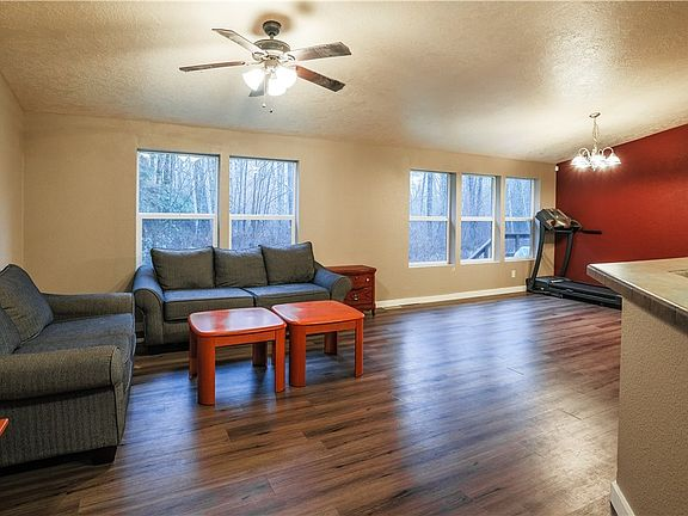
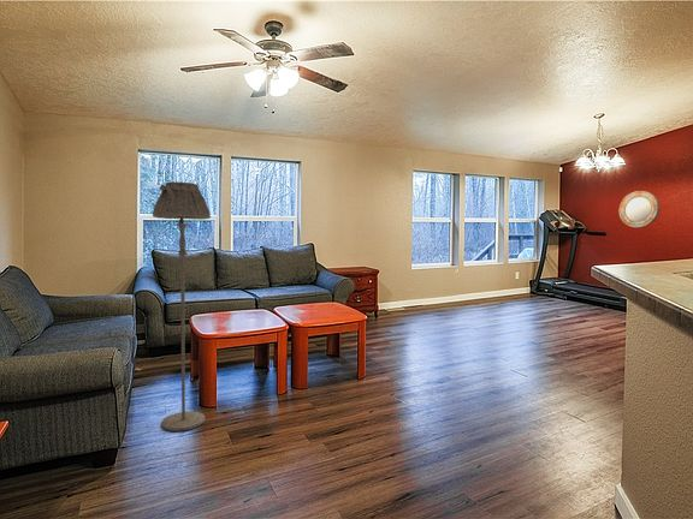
+ floor lamp [152,180,212,432]
+ home mirror [618,190,661,228]
